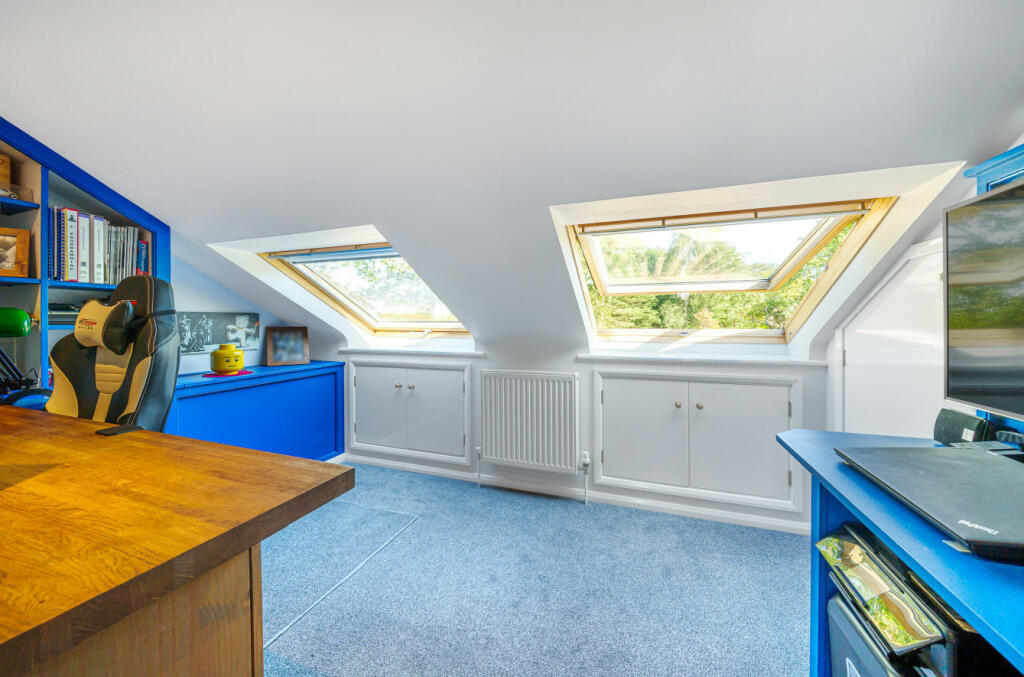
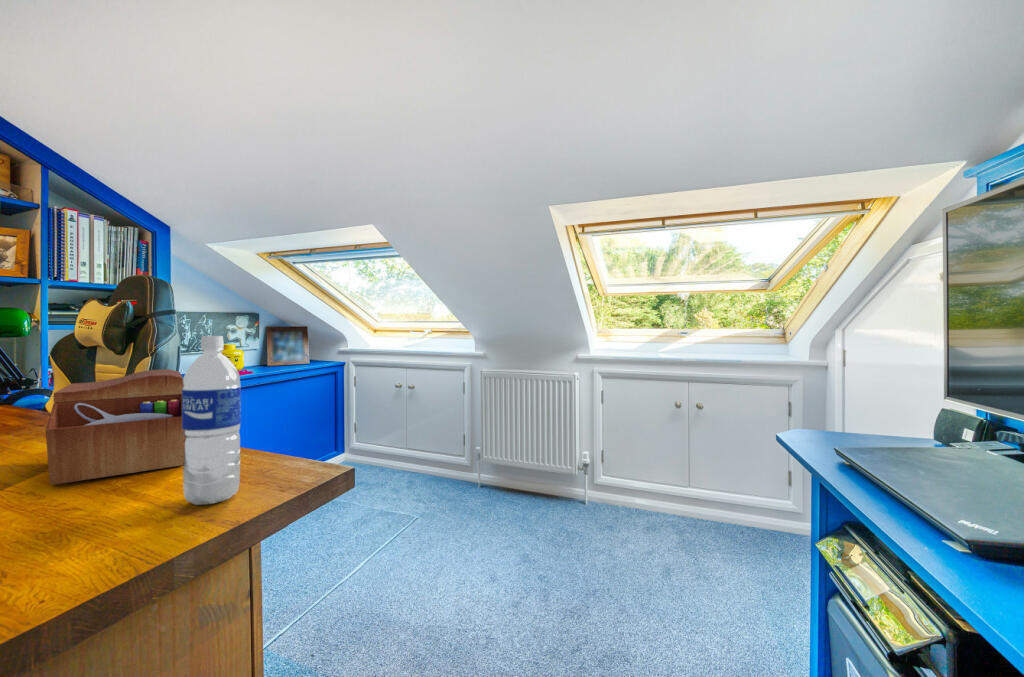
+ sewing box [45,368,184,486]
+ water bottle [182,335,242,506]
